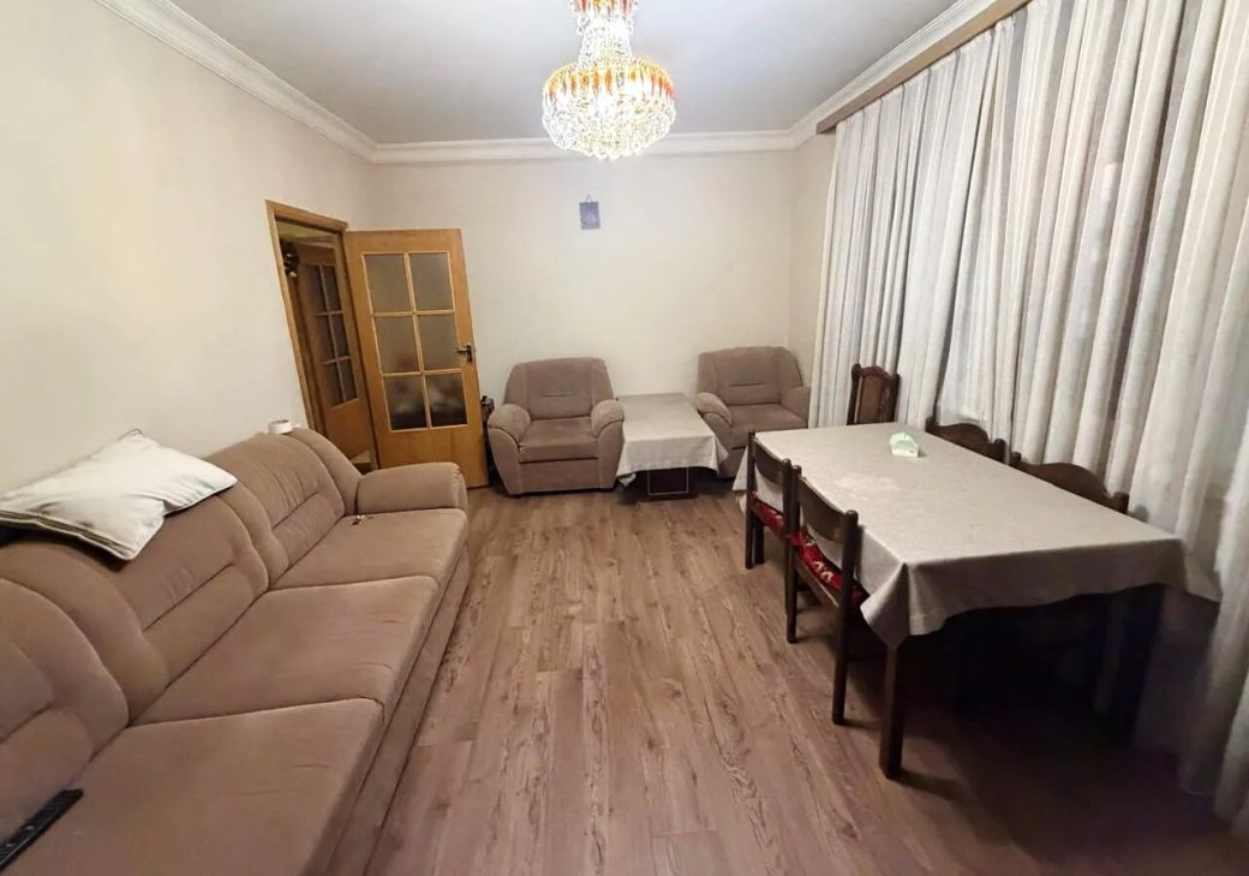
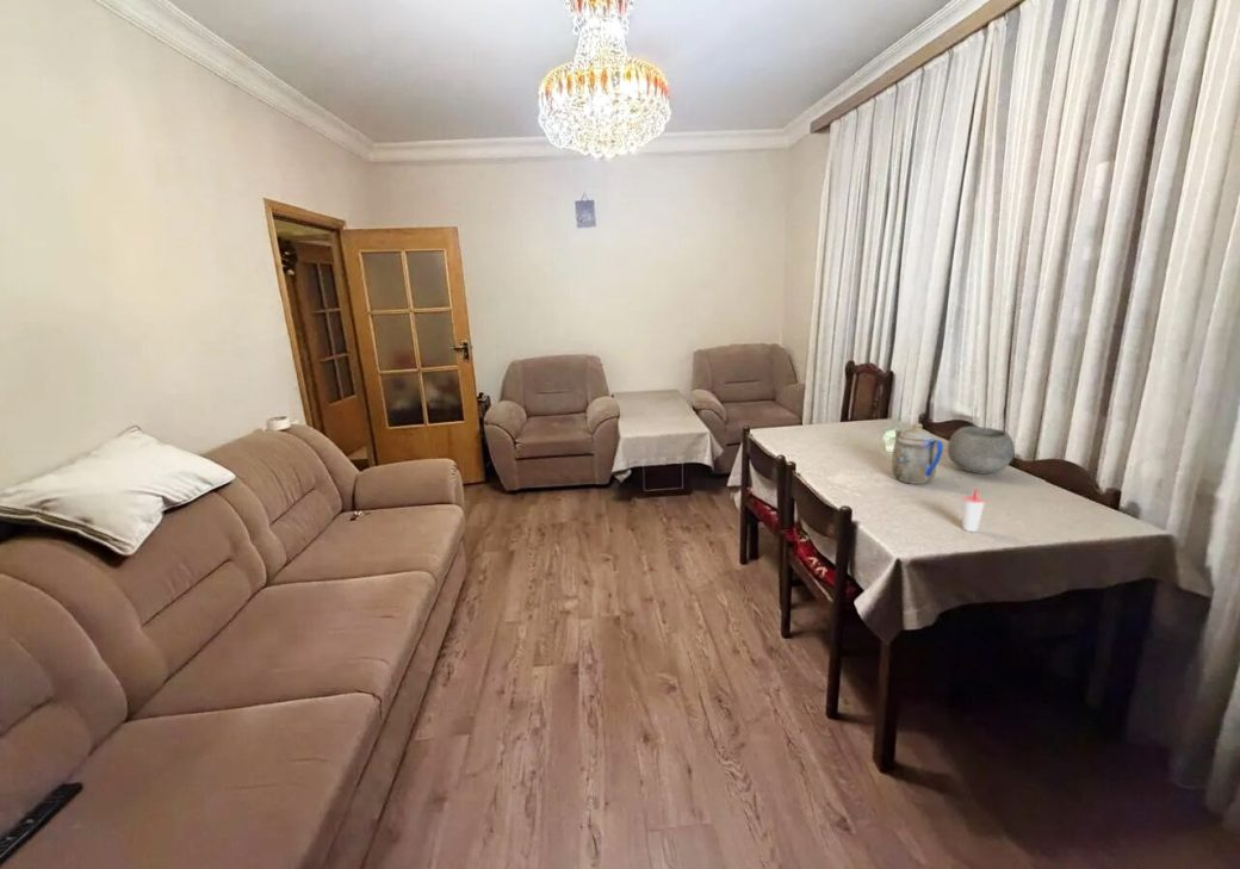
+ bowl [947,426,1016,474]
+ cup [961,488,986,533]
+ teapot [891,422,944,485]
